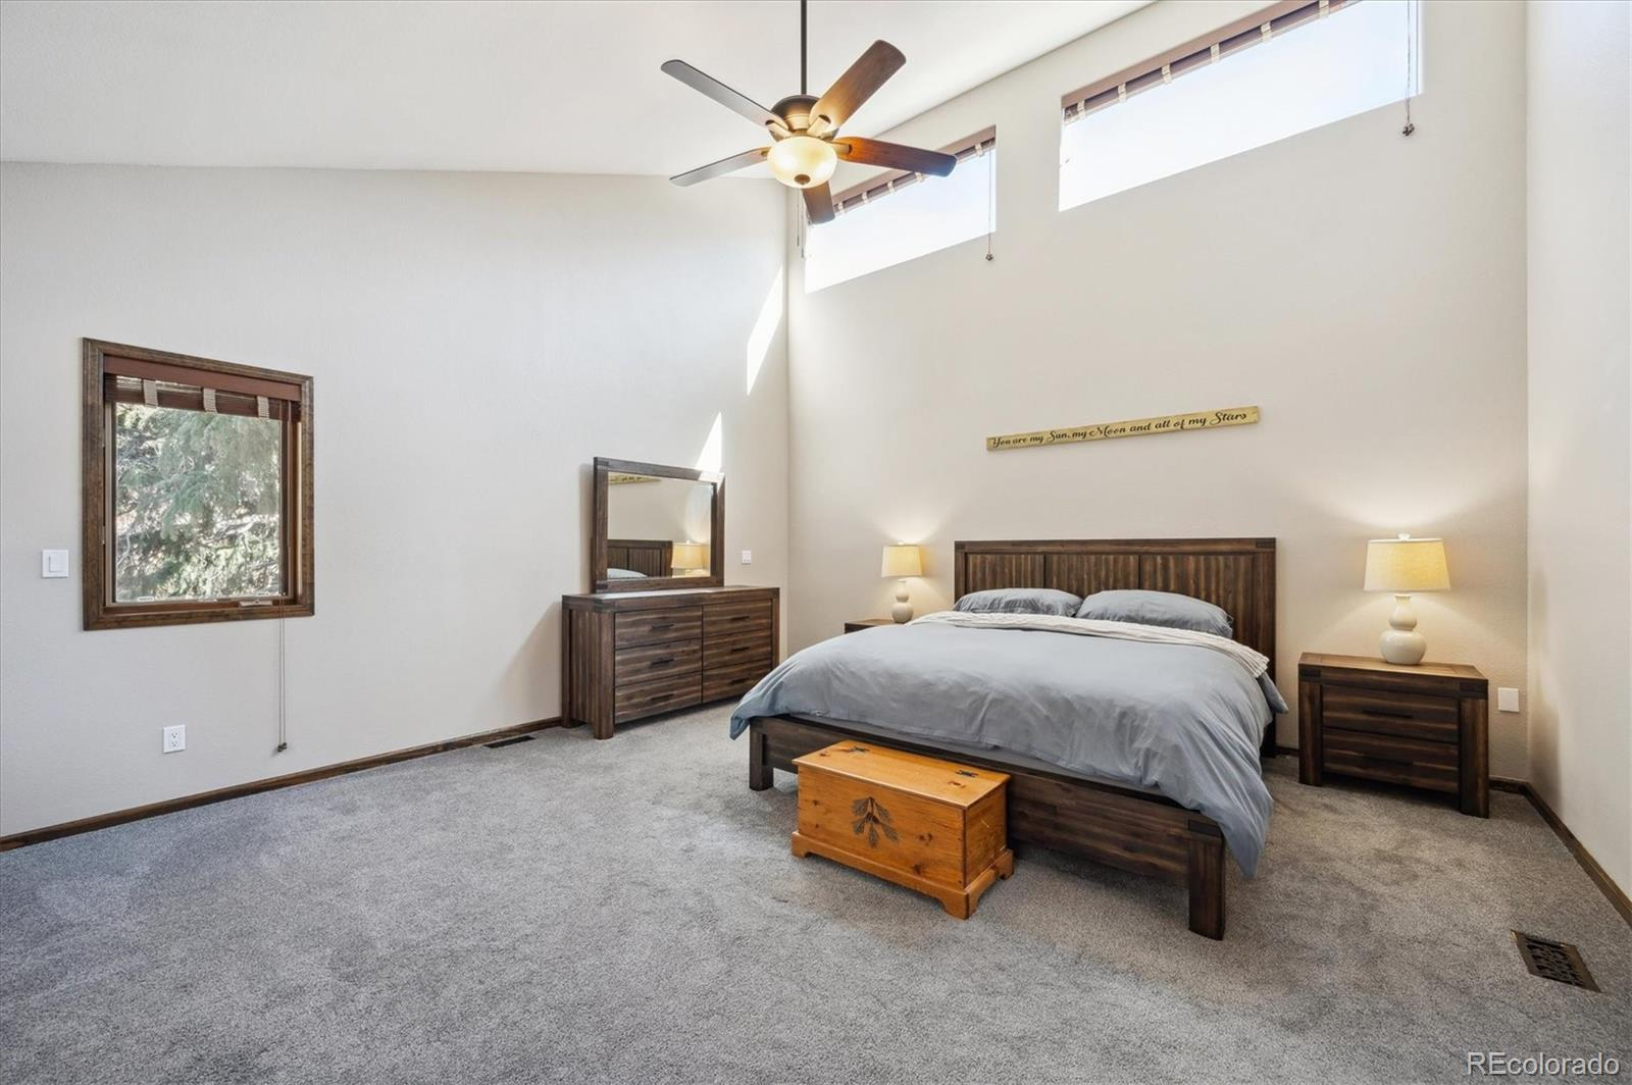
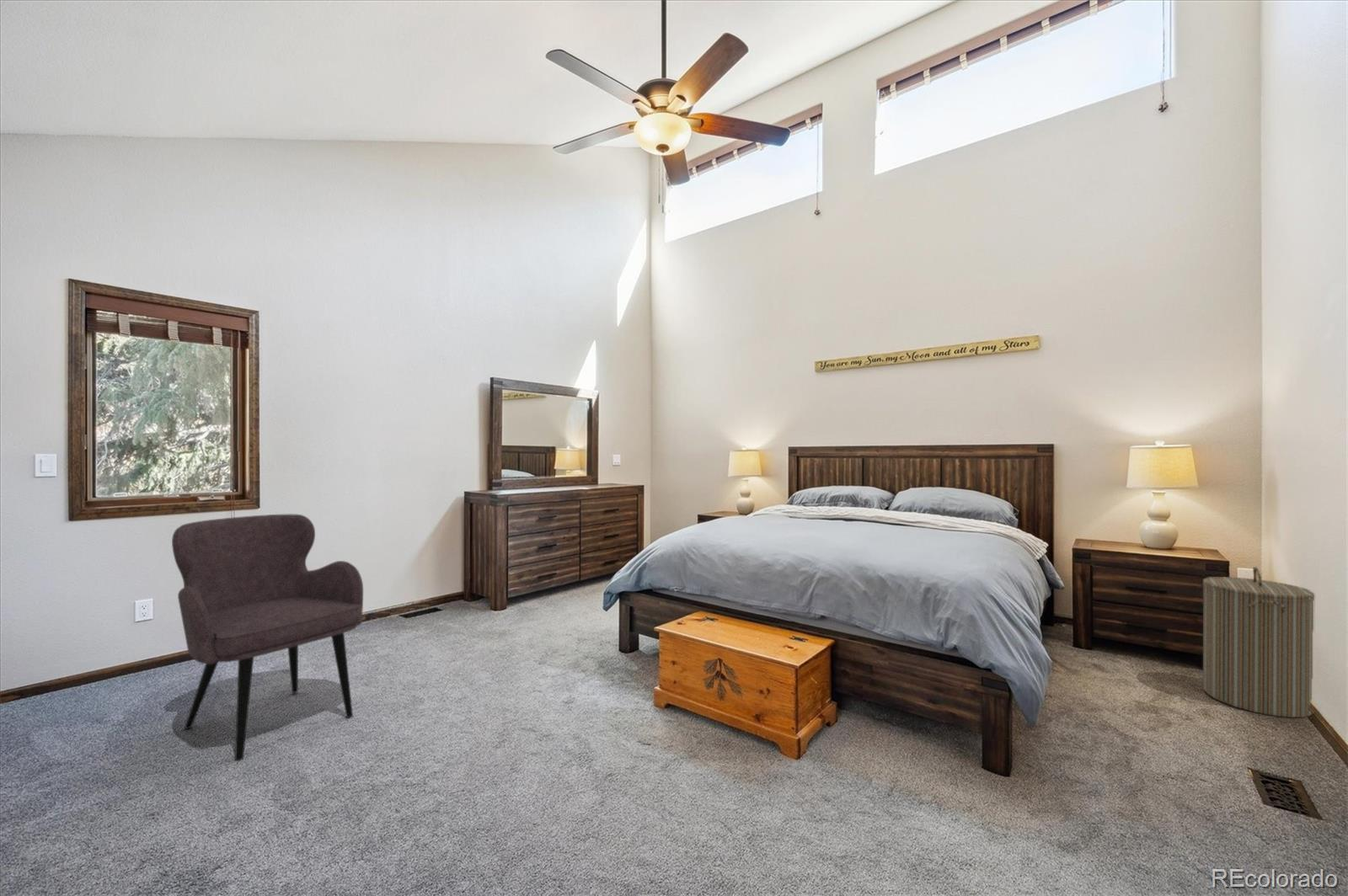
+ laundry hamper [1202,566,1315,718]
+ armchair [171,514,364,762]
